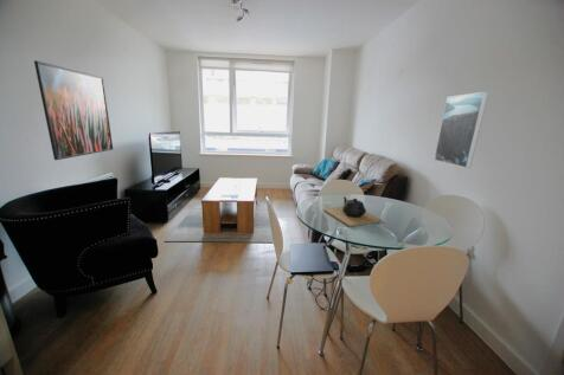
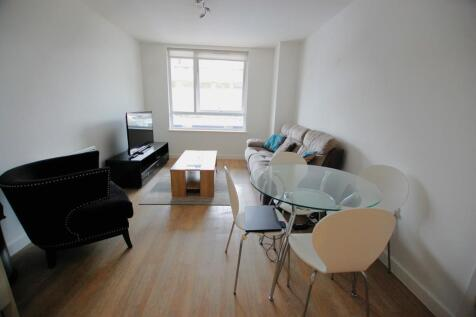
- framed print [33,59,114,161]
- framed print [432,90,491,169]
- teapot [322,196,384,227]
